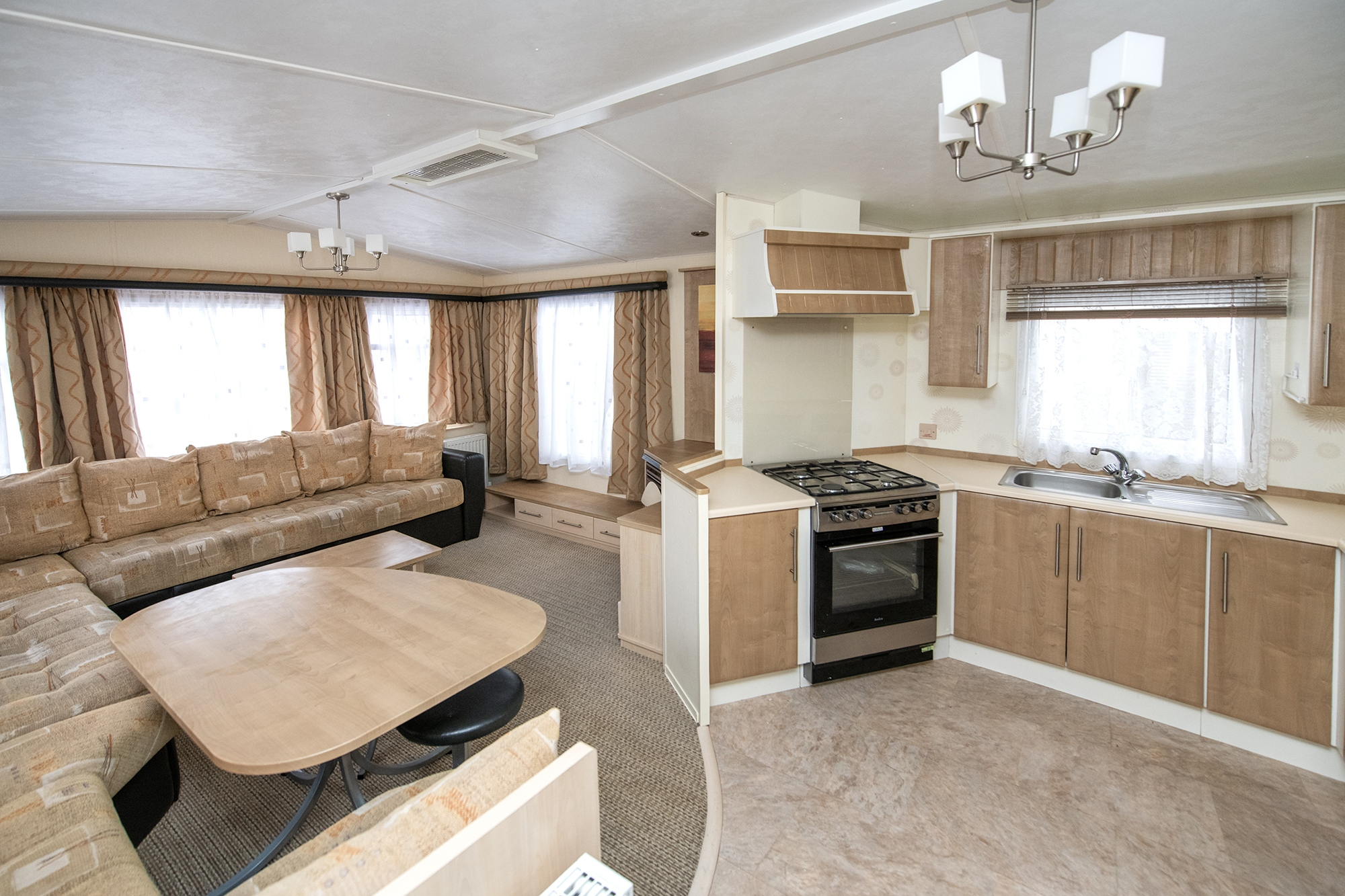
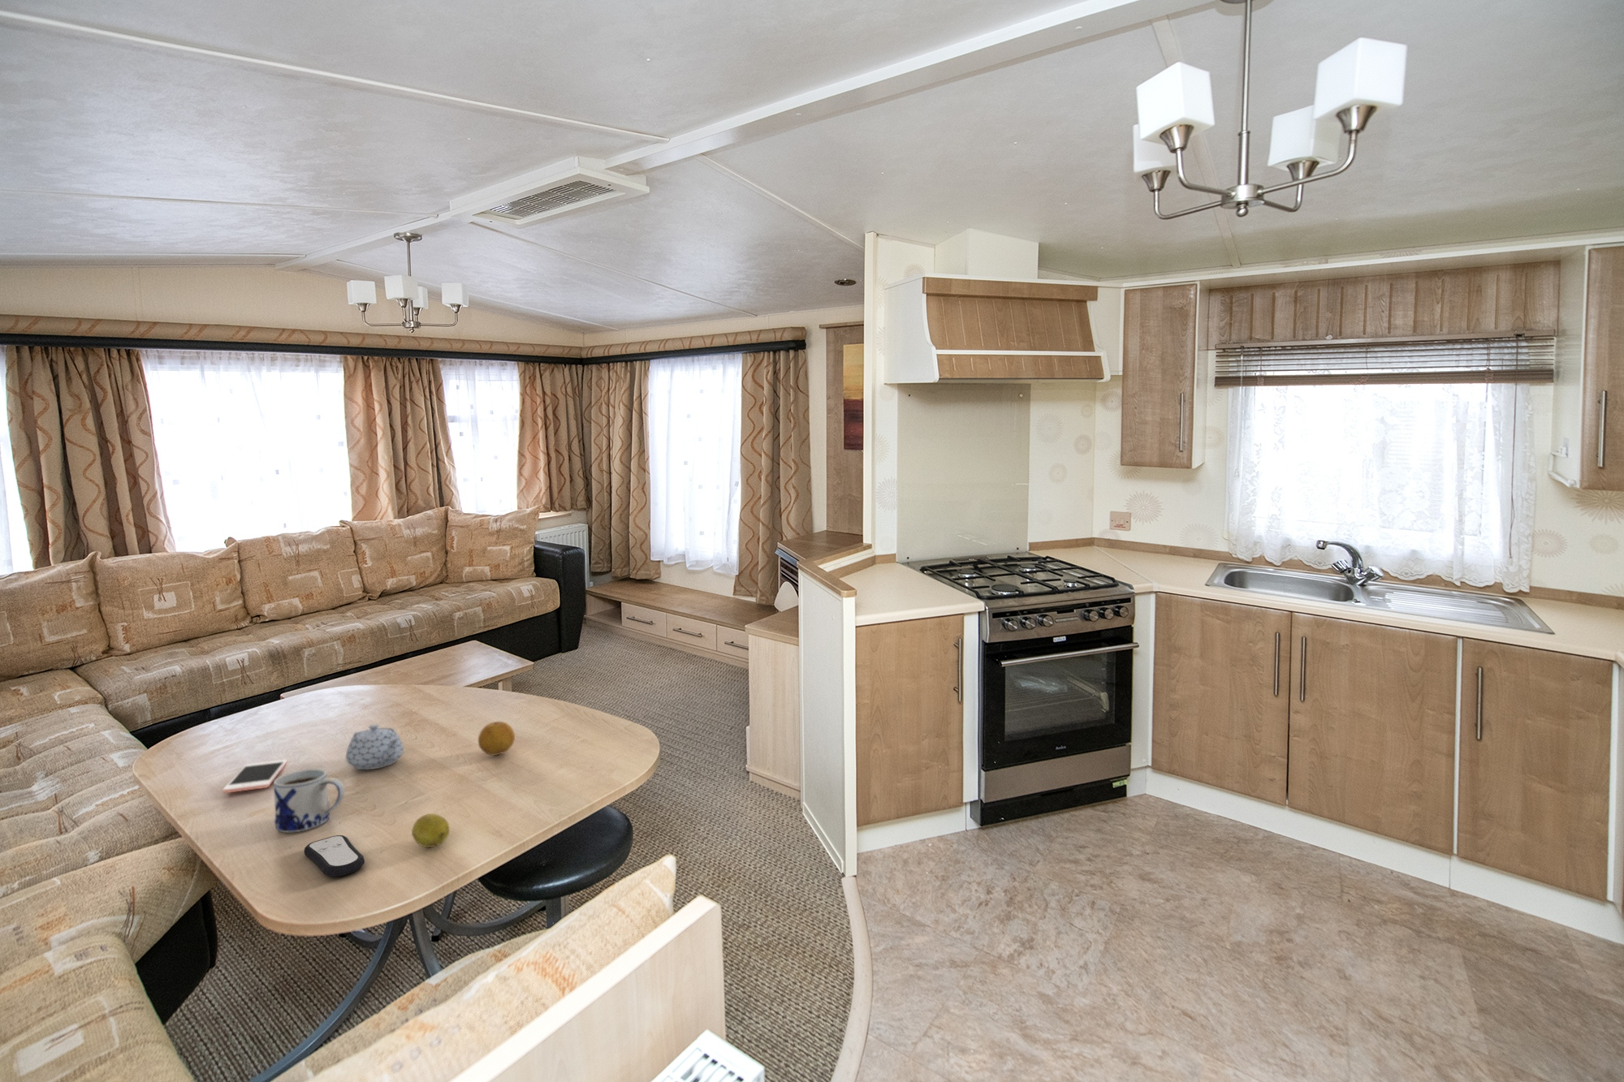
+ cell phone [222,758,289,793]
+ teapot [345,725,404,770]
+ fruit [411,813,450,848]
+ mug [273,769,345,833]
+ fruit [477,721,516,756]
+ remote control [304,834,366,878]
